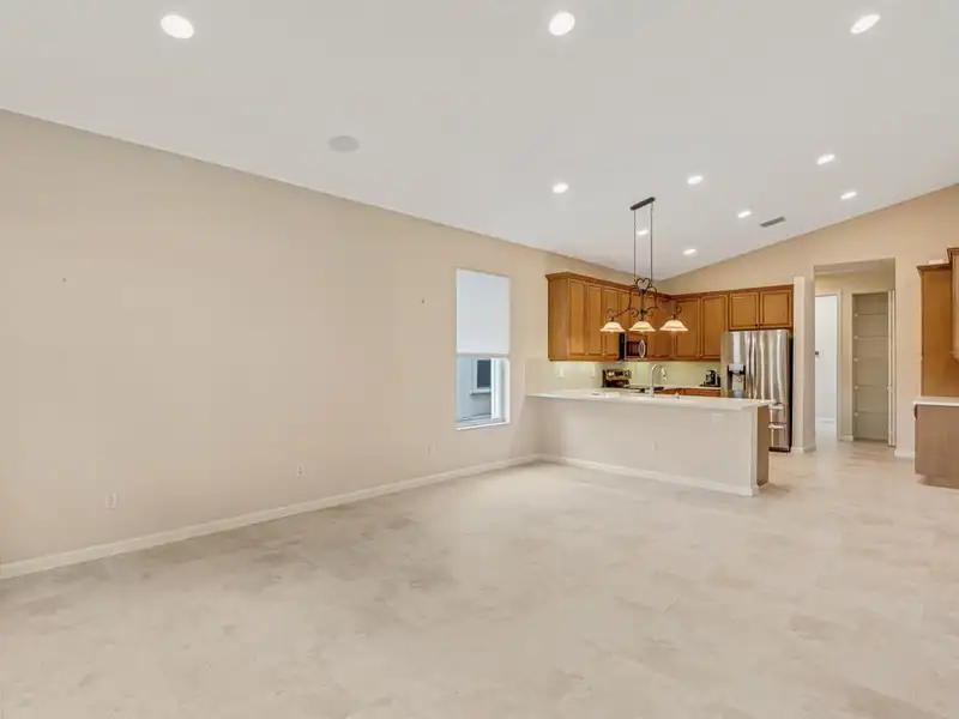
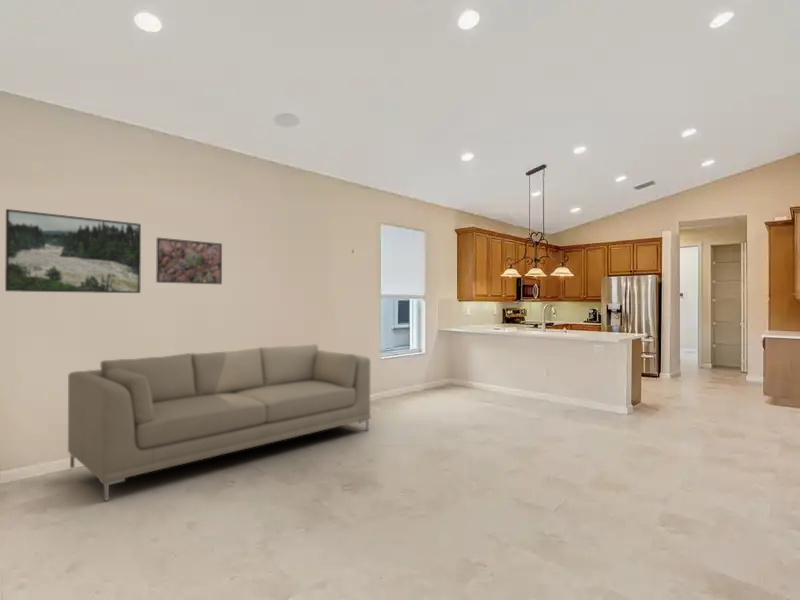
+ sofa [67,343,372,502]
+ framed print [4,208,142,294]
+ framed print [155,237,223,285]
